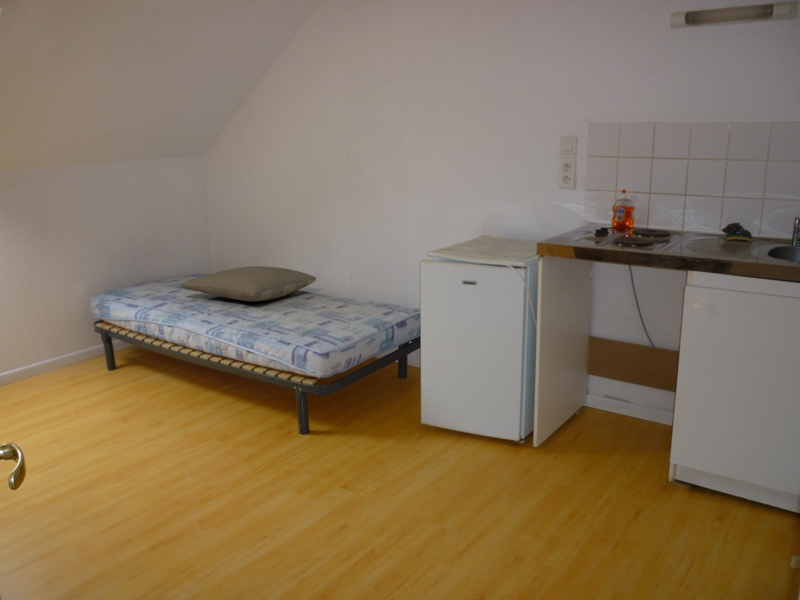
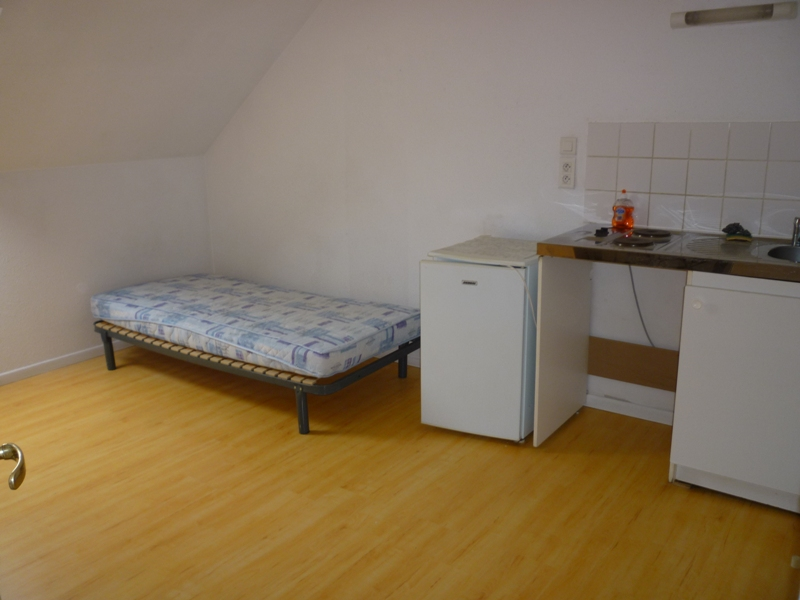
- pillow [179,265,317,302]
